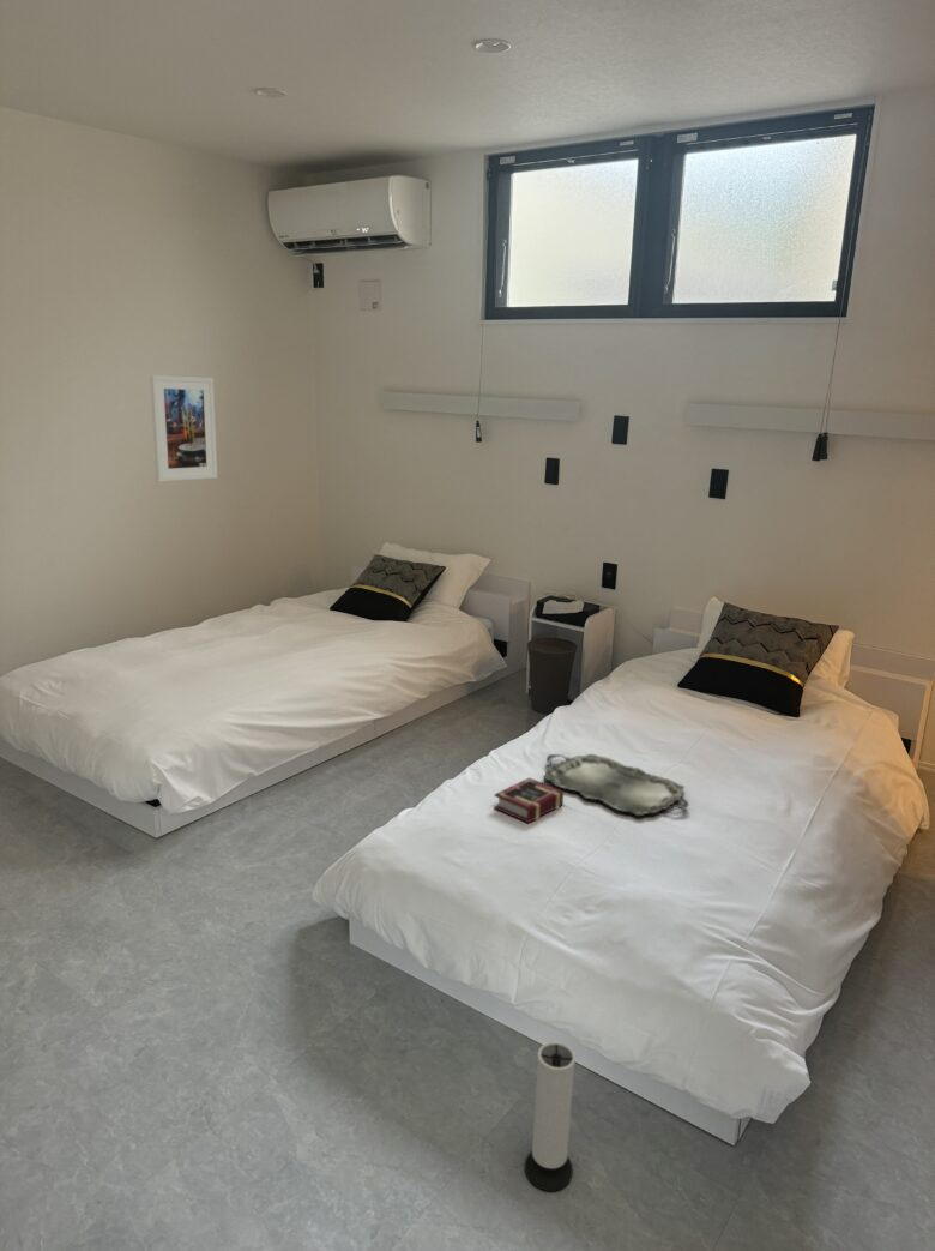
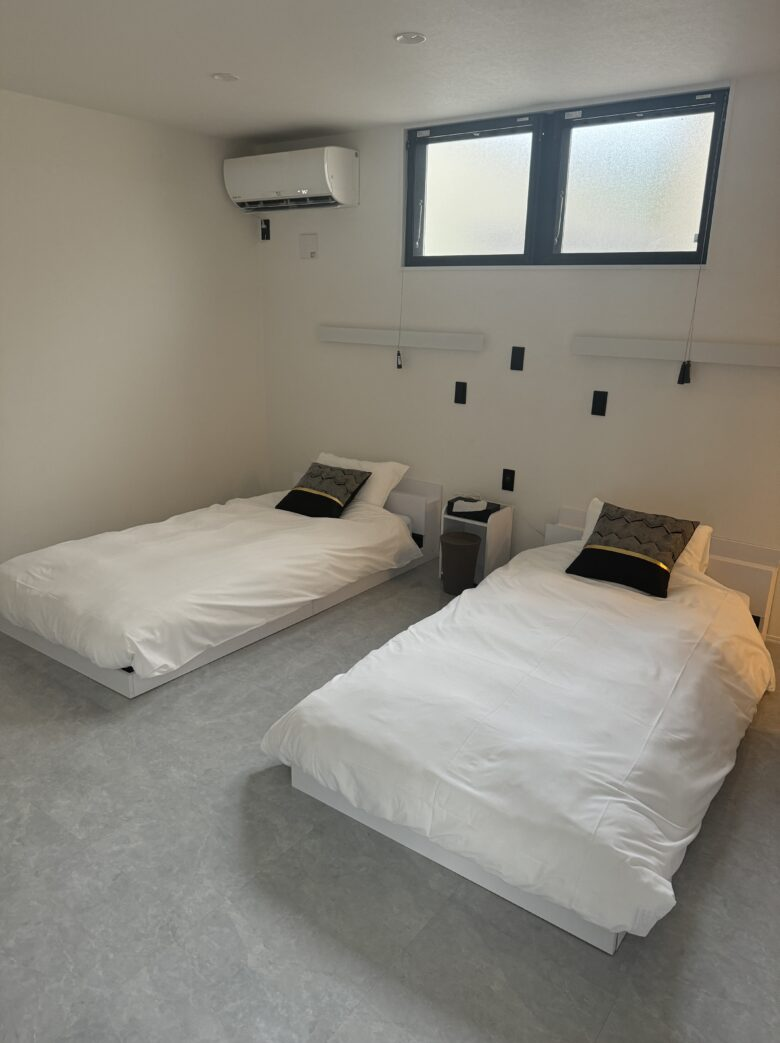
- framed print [149,374,218,483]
- speaker [524,1041,577,1192]
- book [493,776,565,824]
- serving tray [542,753,690,817]
